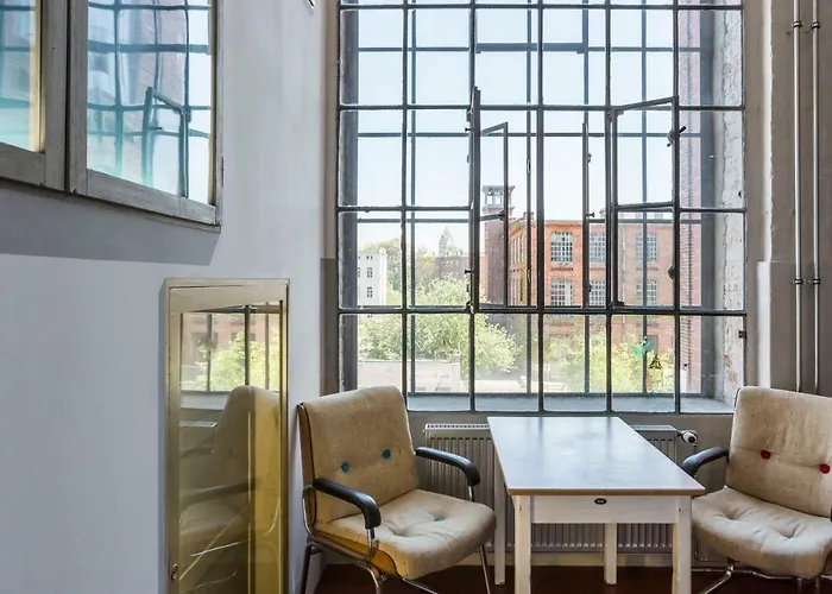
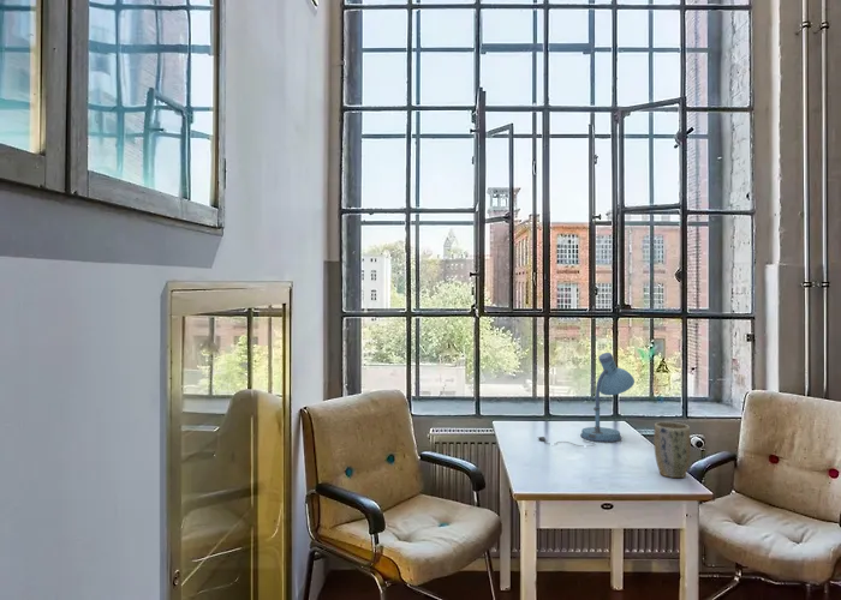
+ plant pot [652,421,692,479]
+ desk lamp [536,352,636,448]
